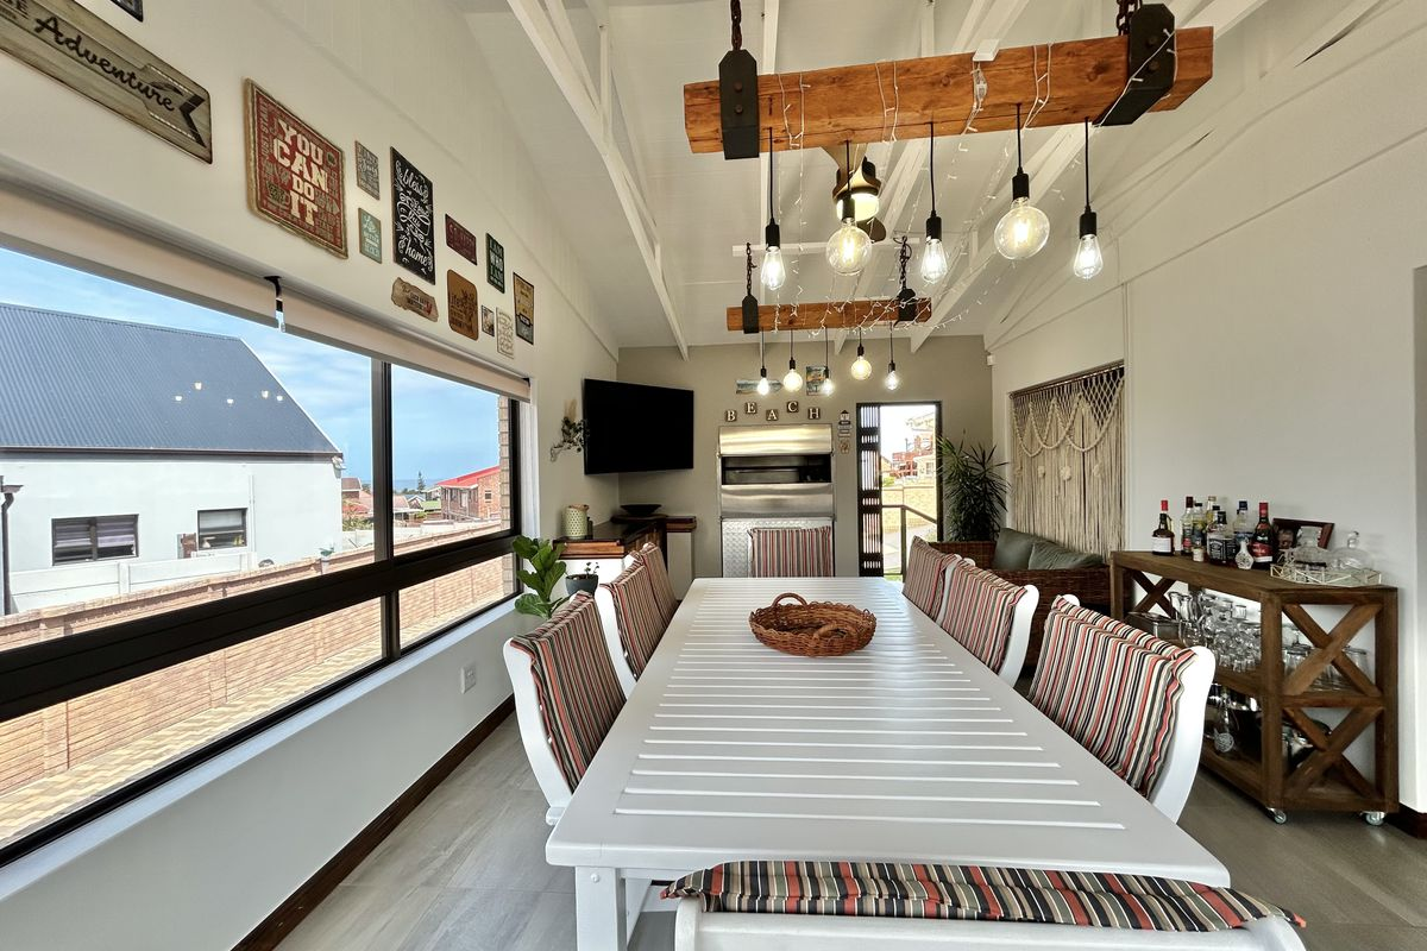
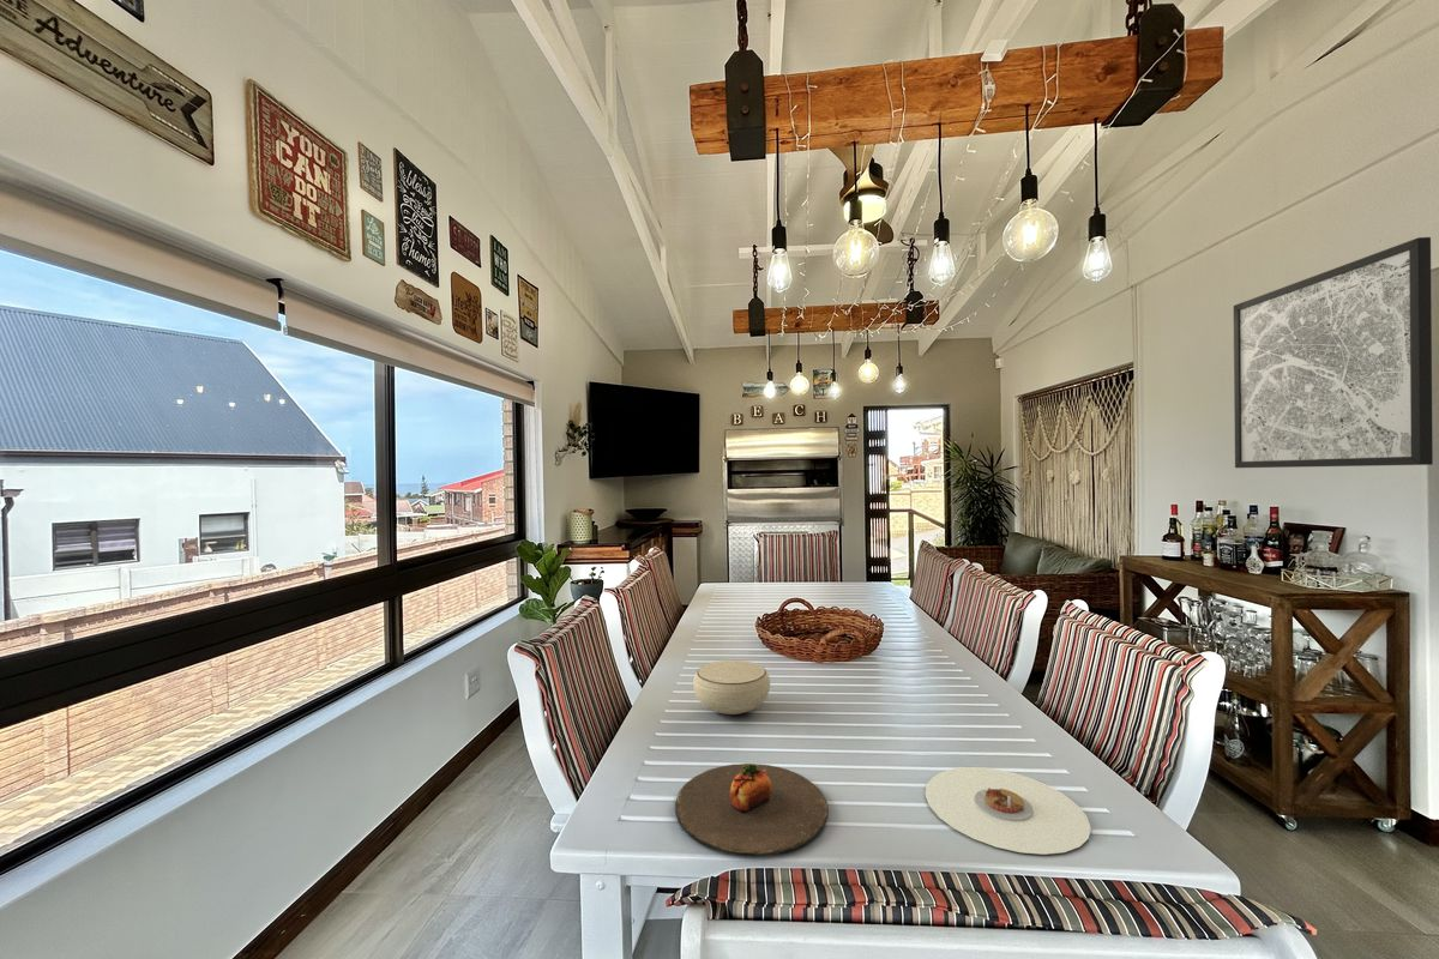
+ bowl [692,659,771,716]
+ plate [923,766,1092,856]
+ wall art [1233,236,1434,469]
+ plate [674,762,830,857]
